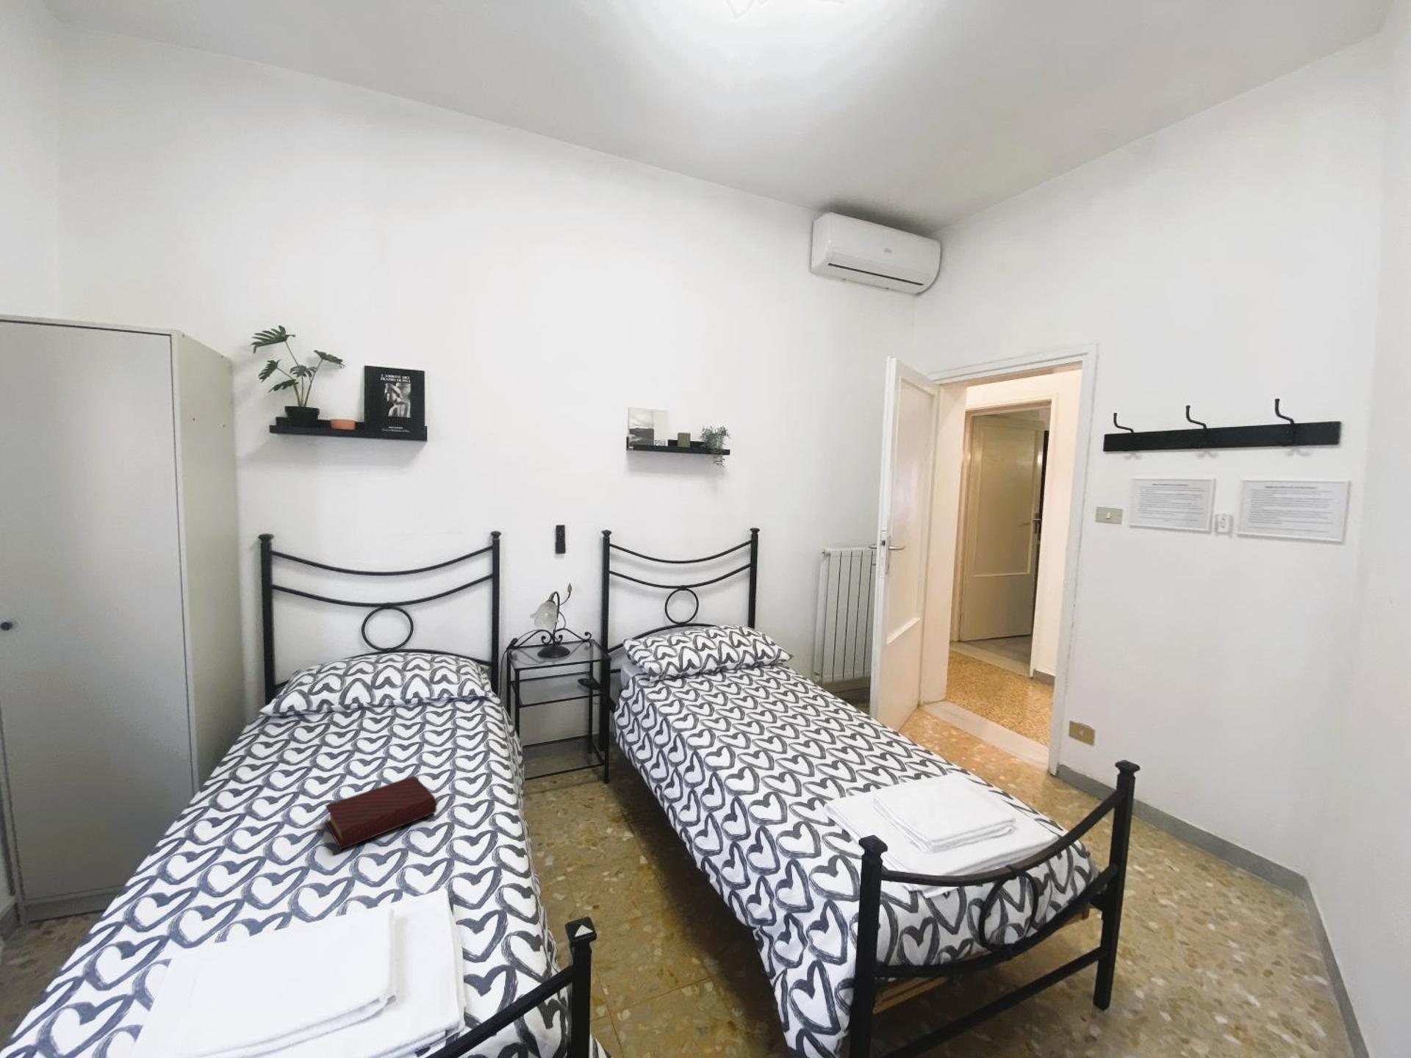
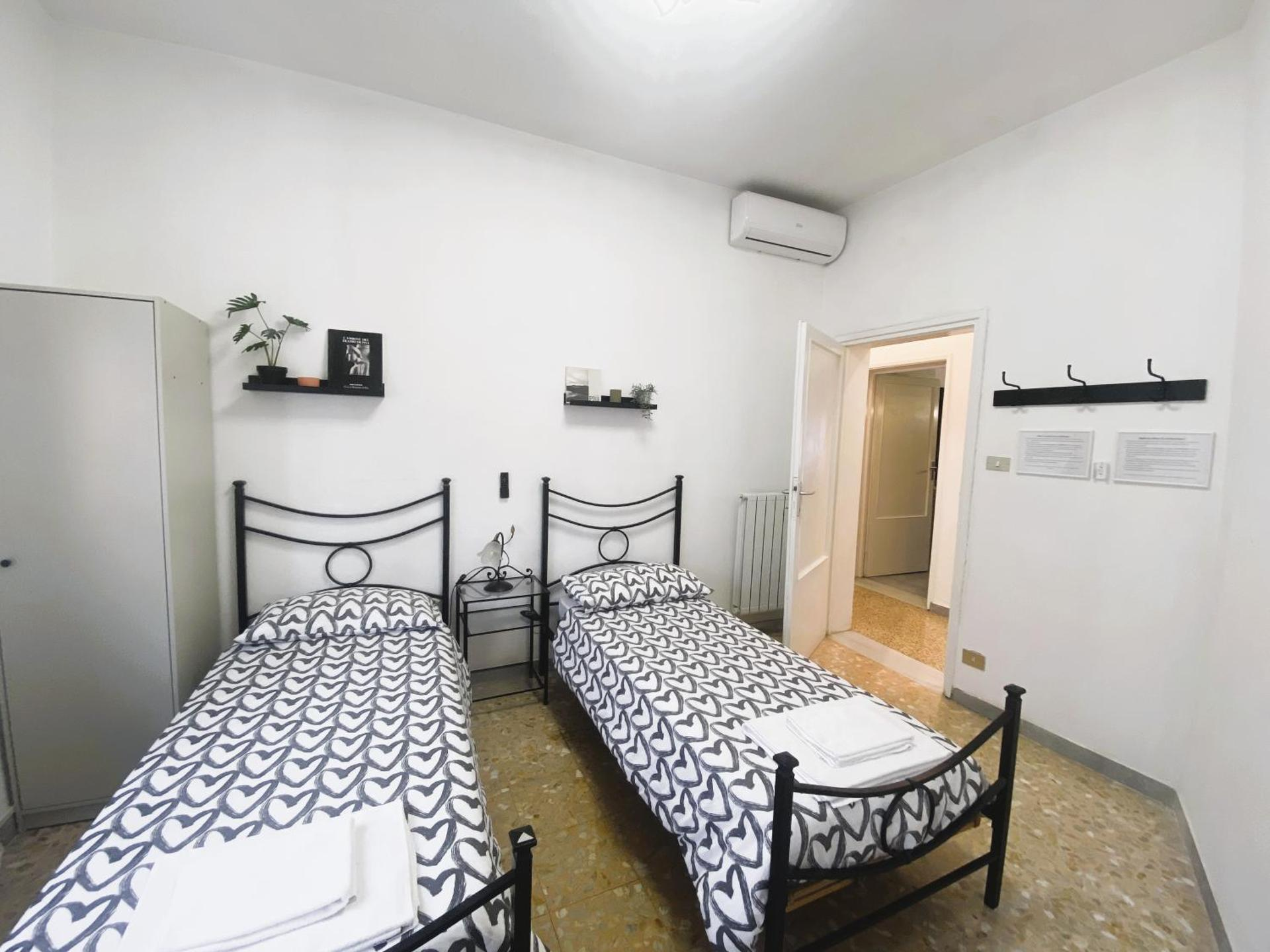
- book [324,775,438,850]
